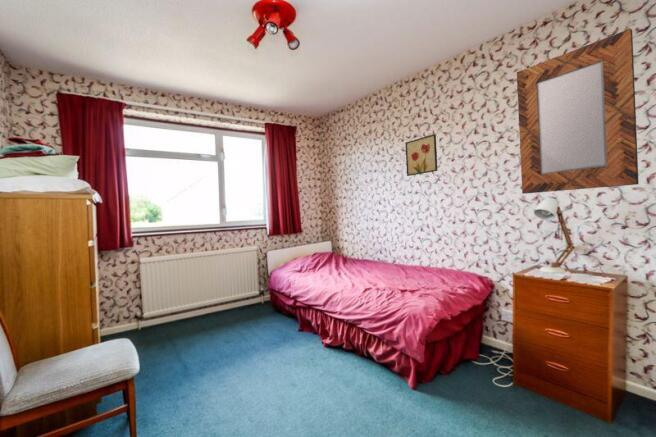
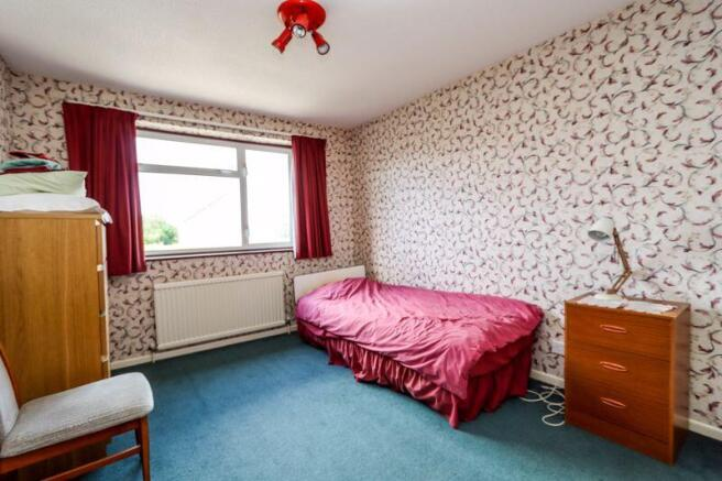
- home mirror [516,27,640,195]
- wall art [404,133,438,177]
